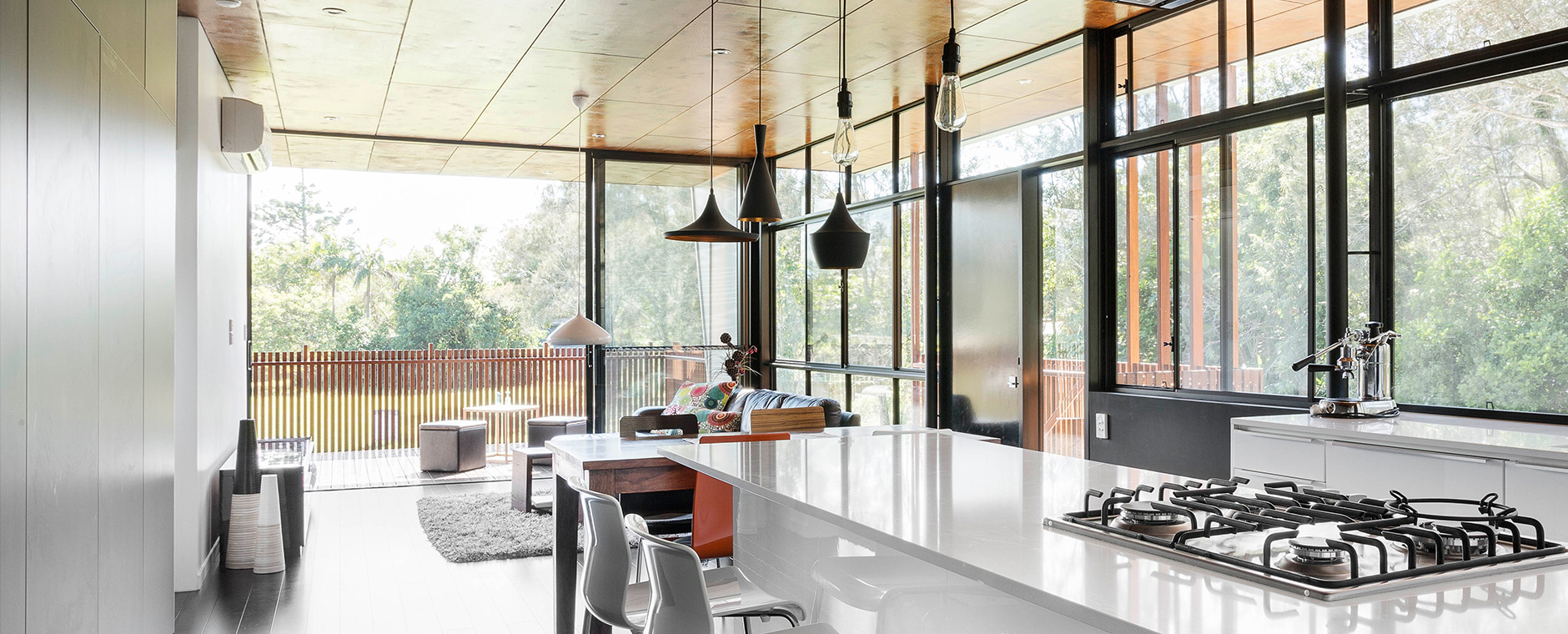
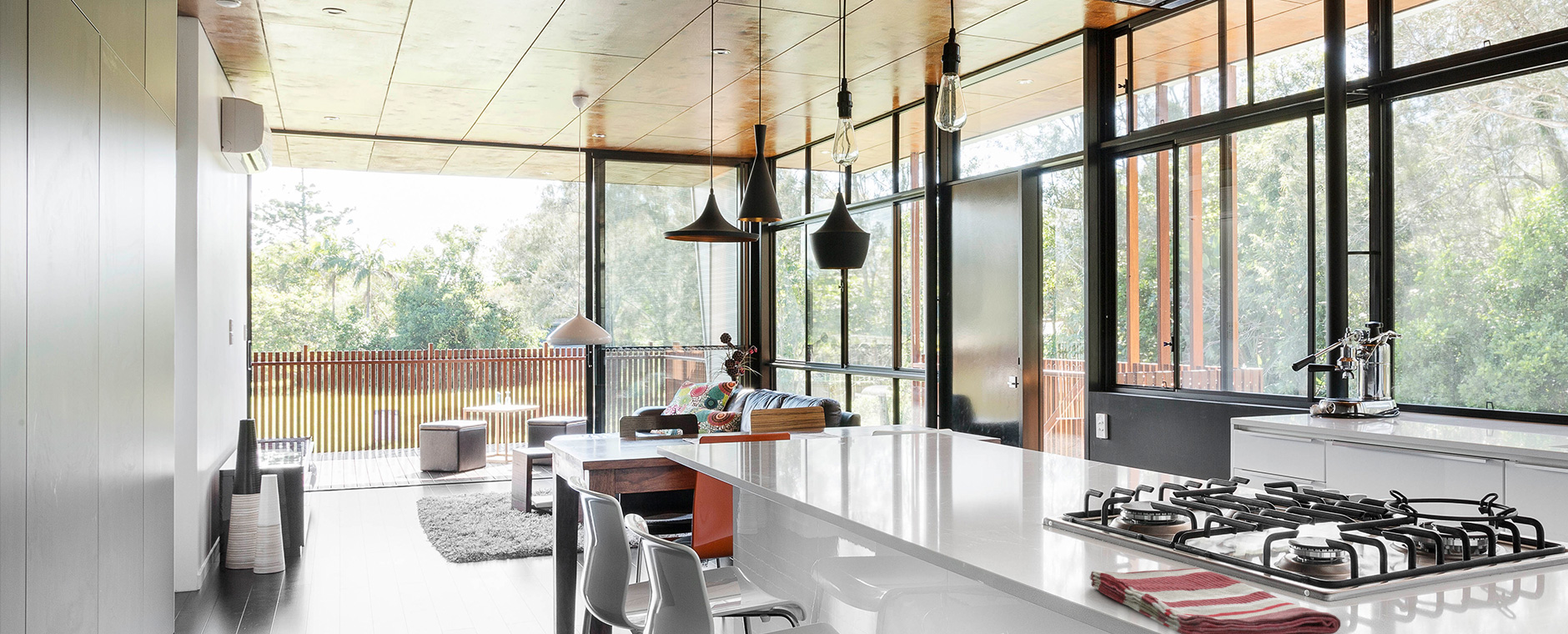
+ dish towel [1088,567,1341,634]
